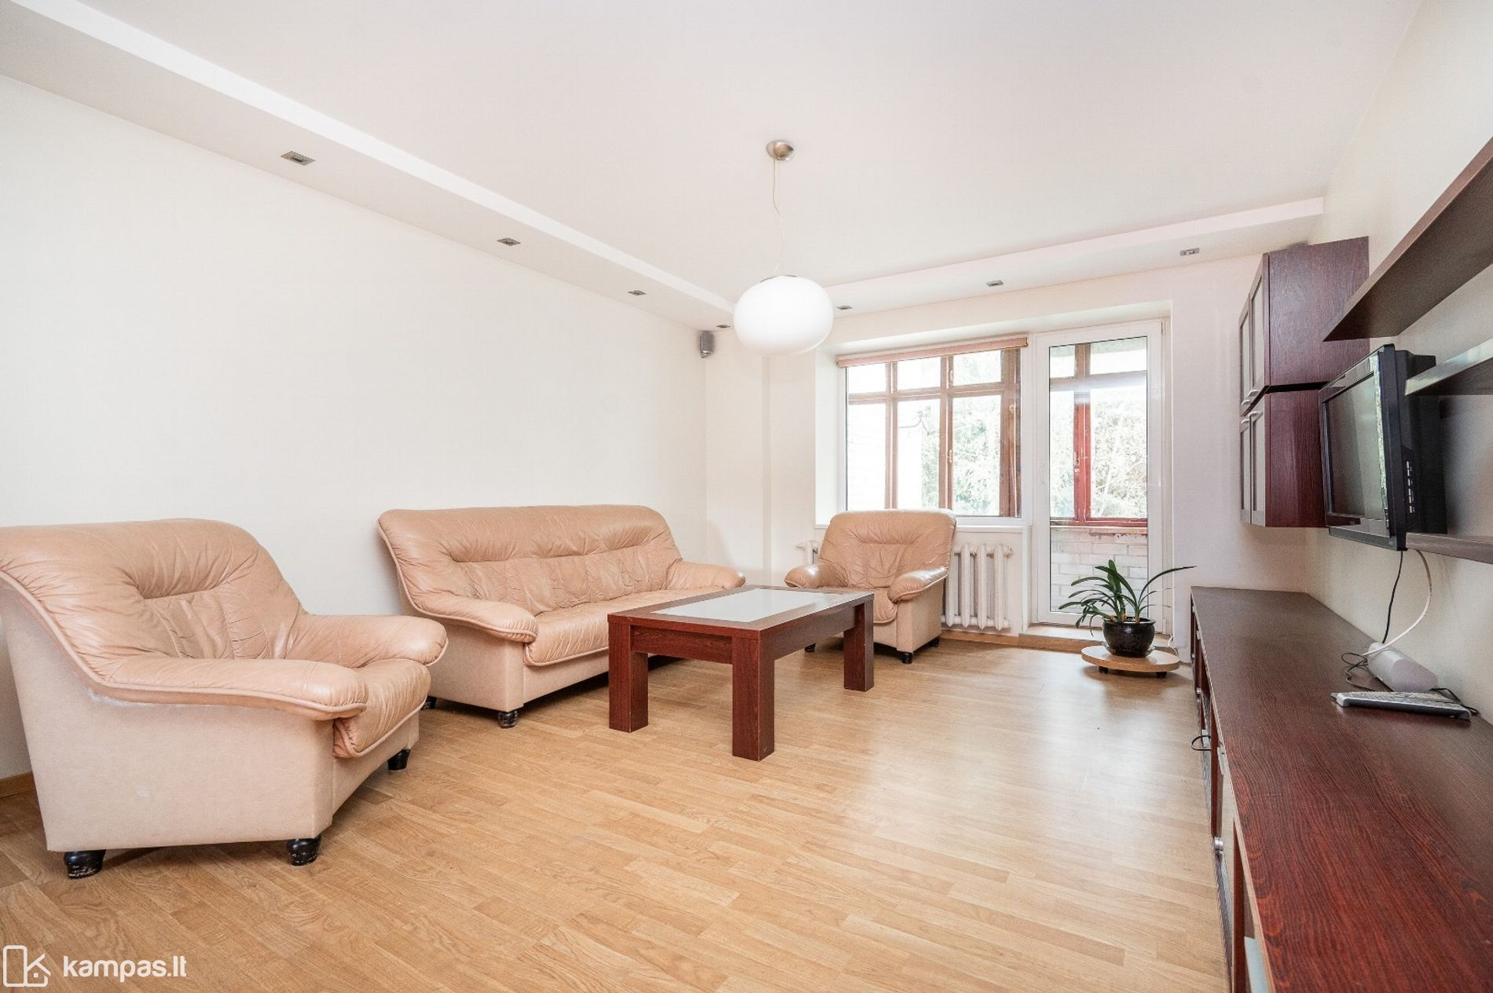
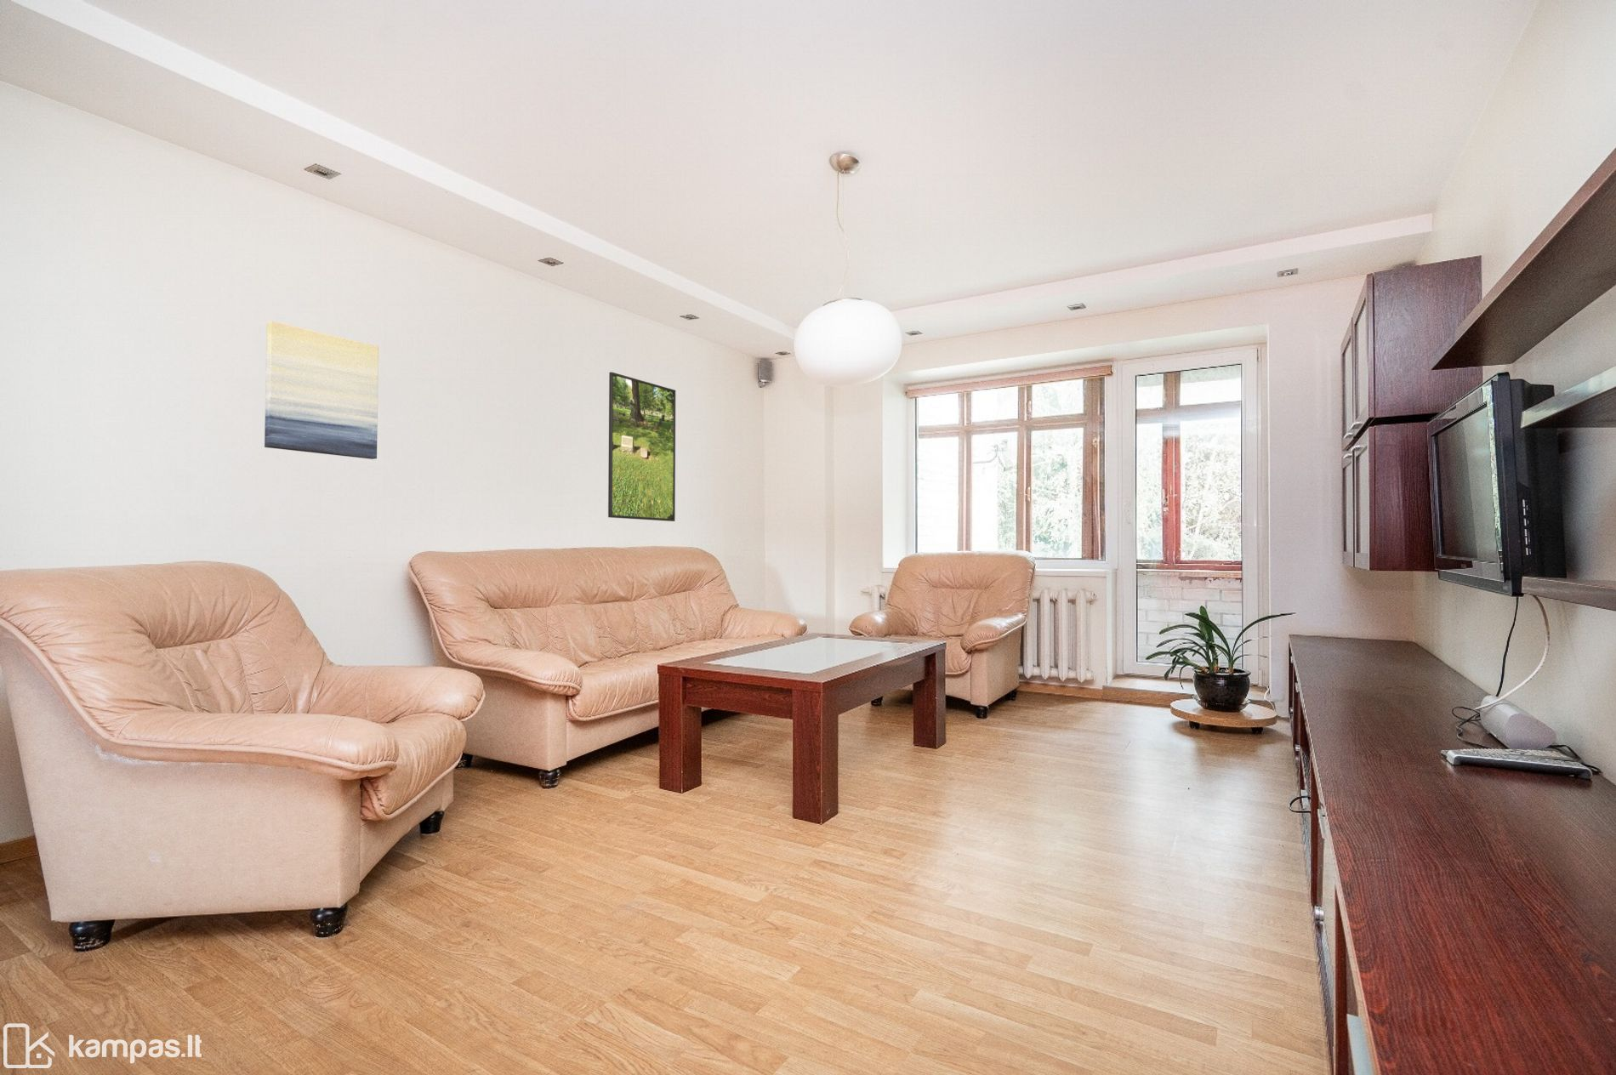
+ wall art [264,320,379,460]
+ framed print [607,372,677,522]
